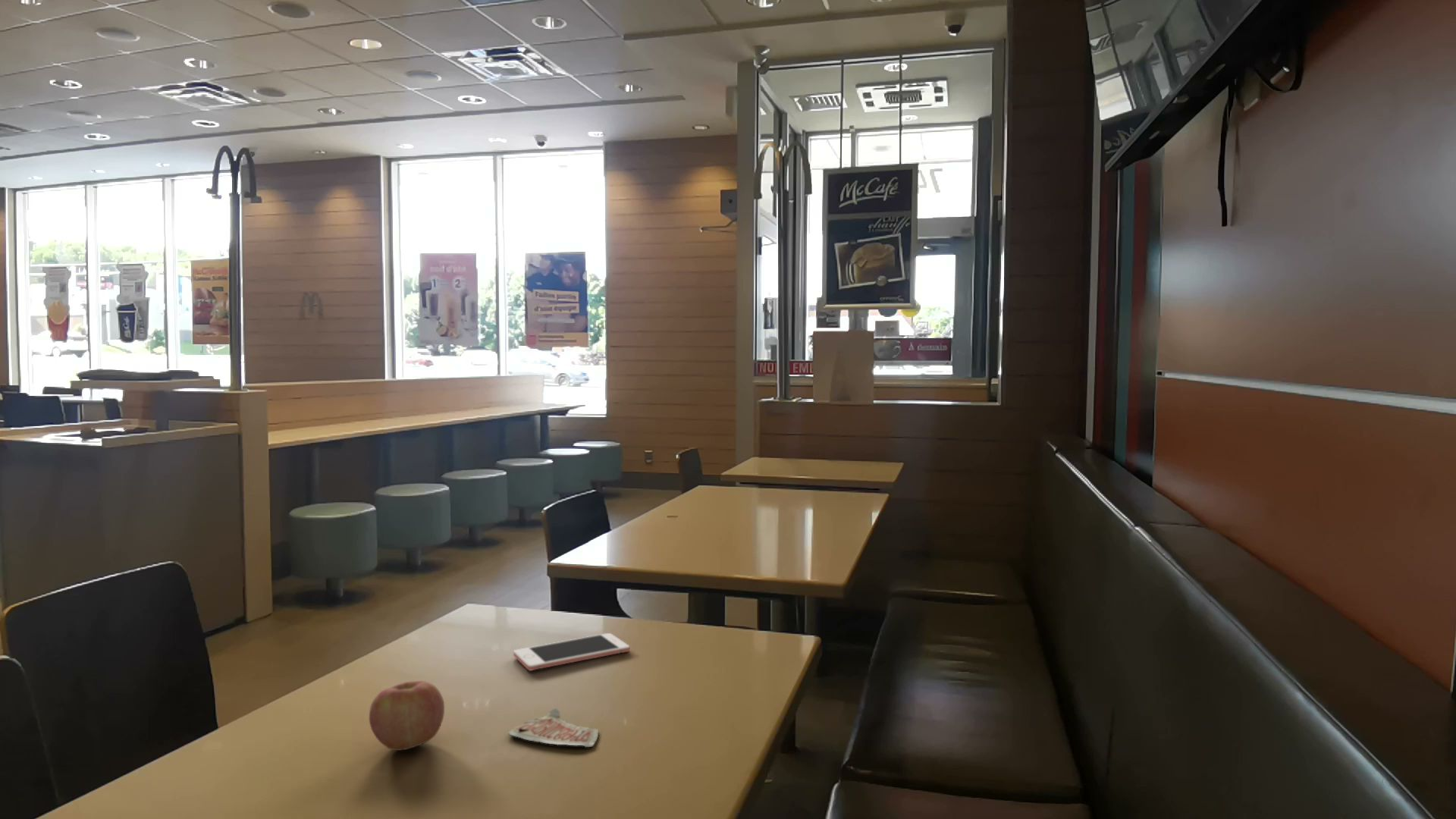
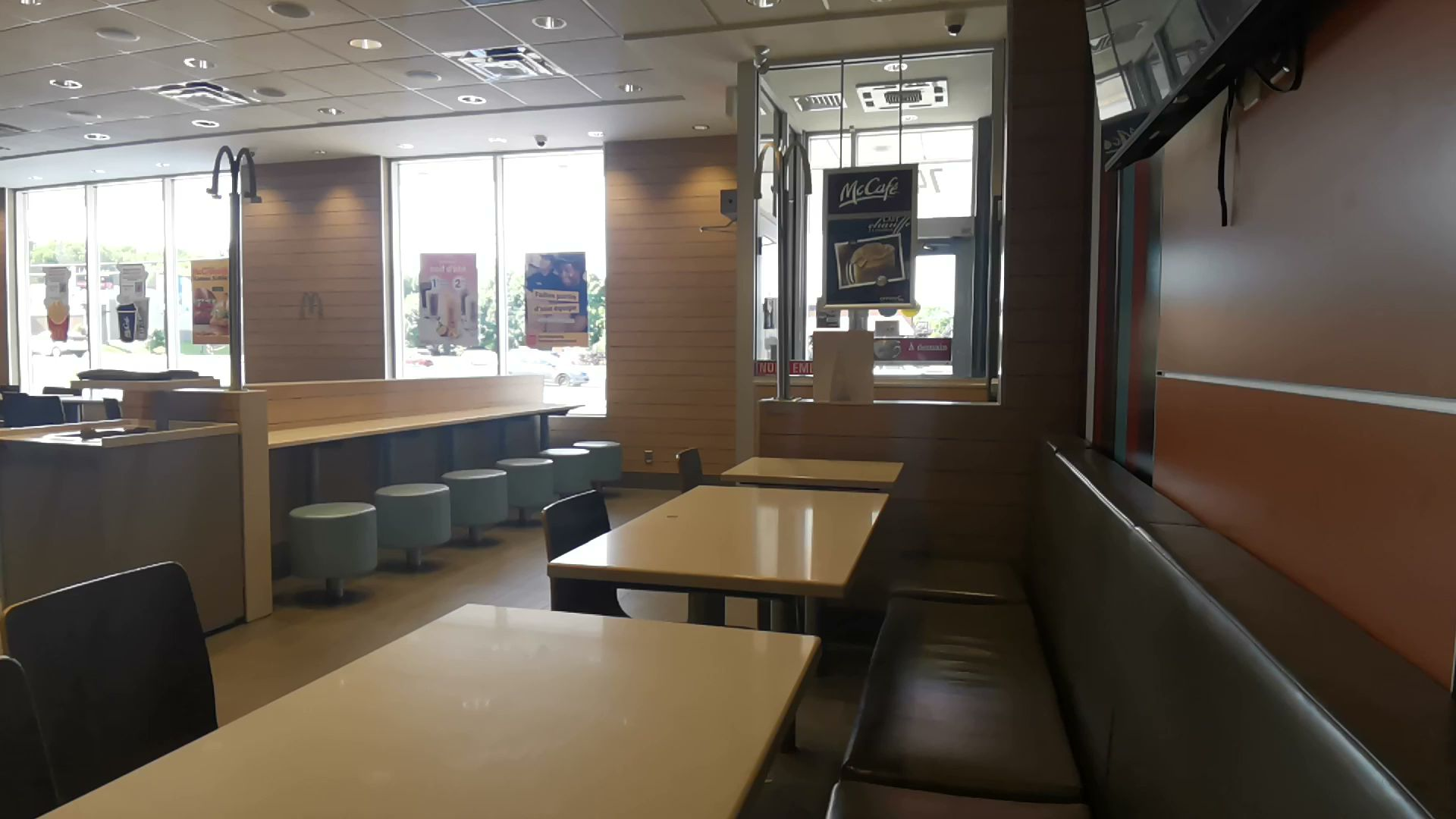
- cell phone [513,632,630,671]
- paper cup [508,708,599,748]
- apple [369,680,445,752]
